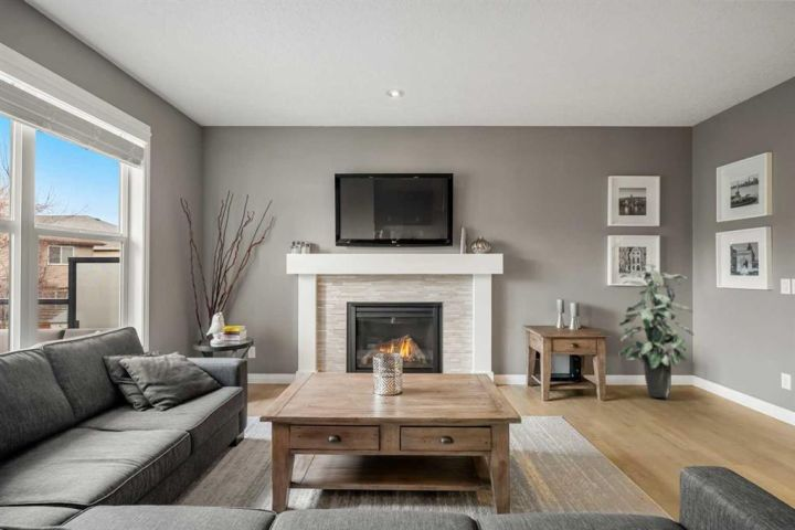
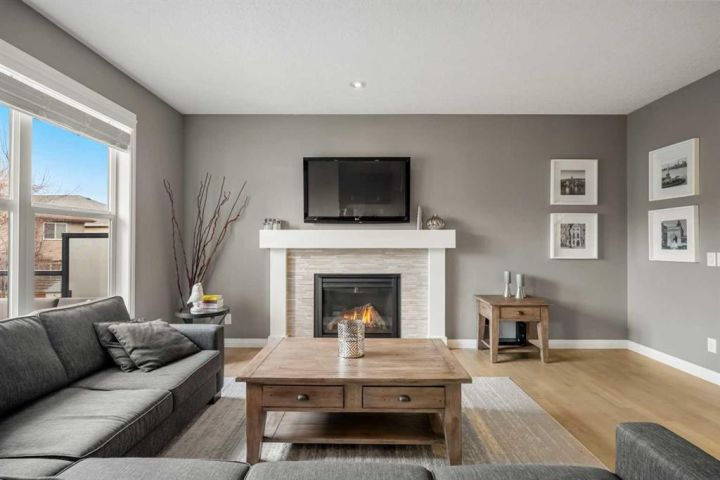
- indoor plant [617,263,696,400]
